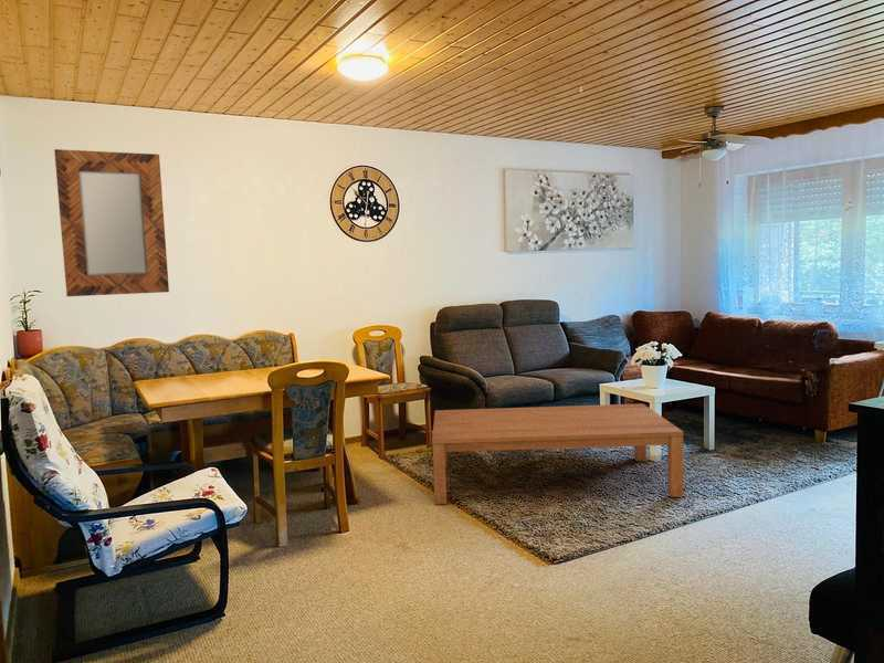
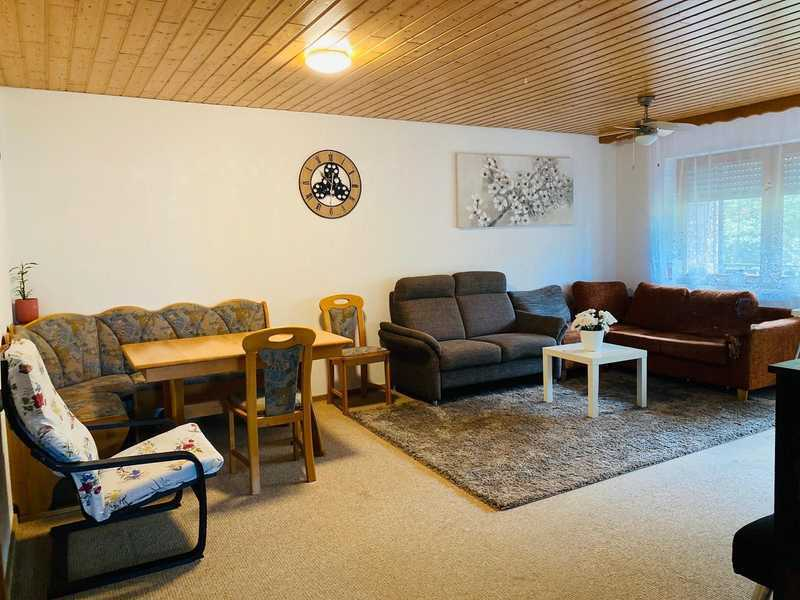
- home mirror [53,148,170,297]
- coffee table [431,402,685,506]
